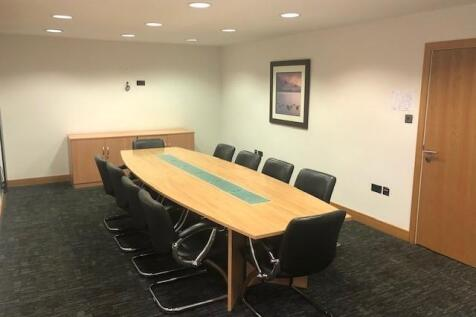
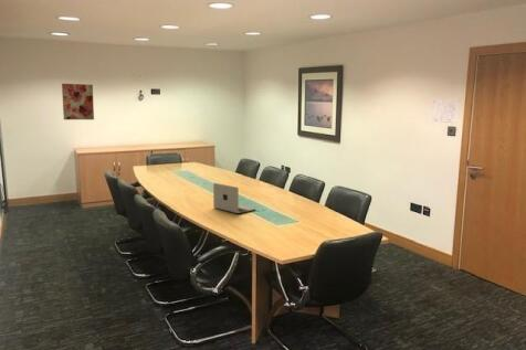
+ wall art [61,83,95,120]
+ laptop [212,182,257,214]
